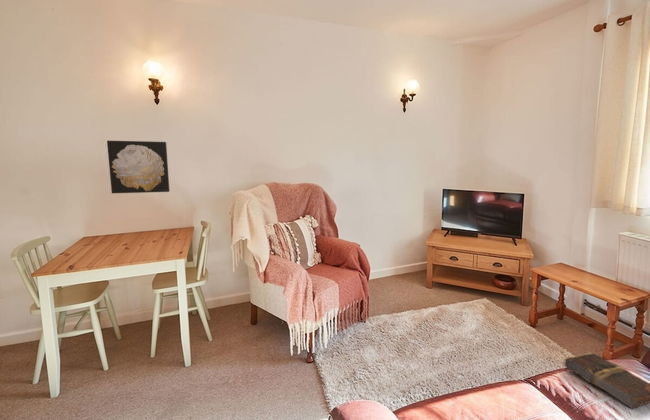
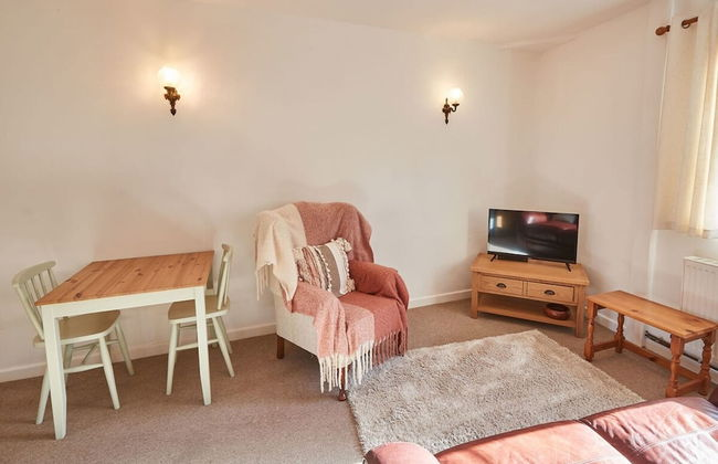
- book [562,351,650,410]
- wall art [106,140,170,194]
